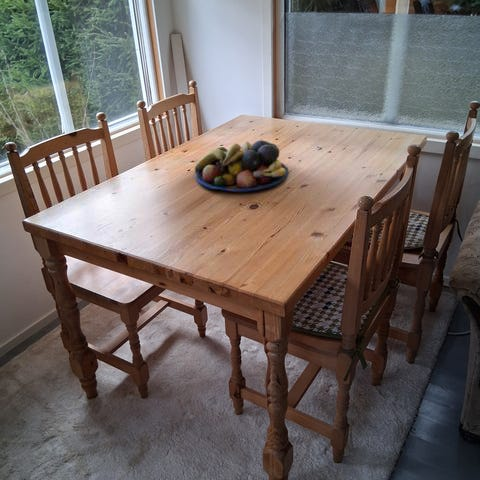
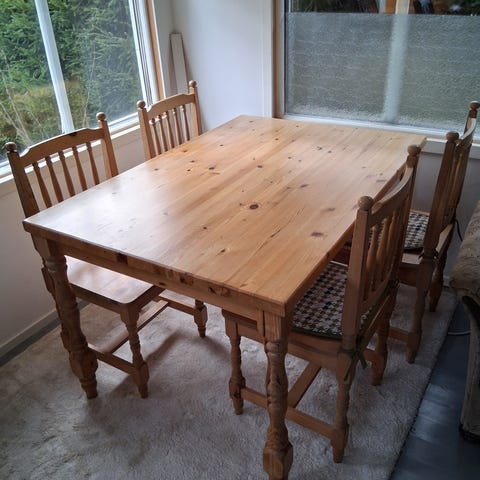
- fruit bowl [194,139,290,193]
